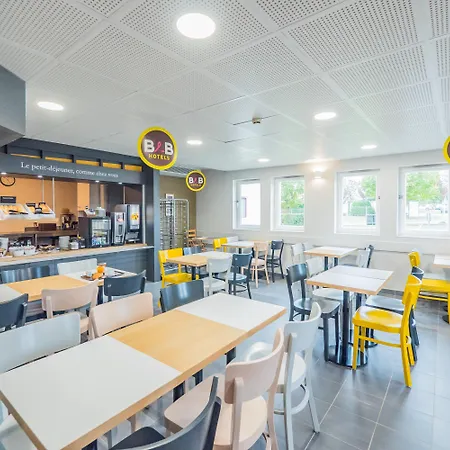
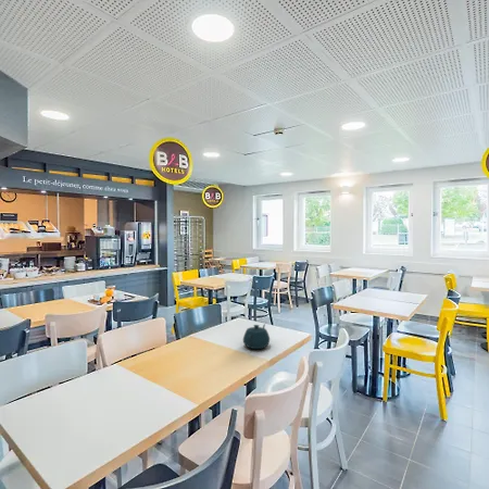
+ teapot [242,323,271,350]
